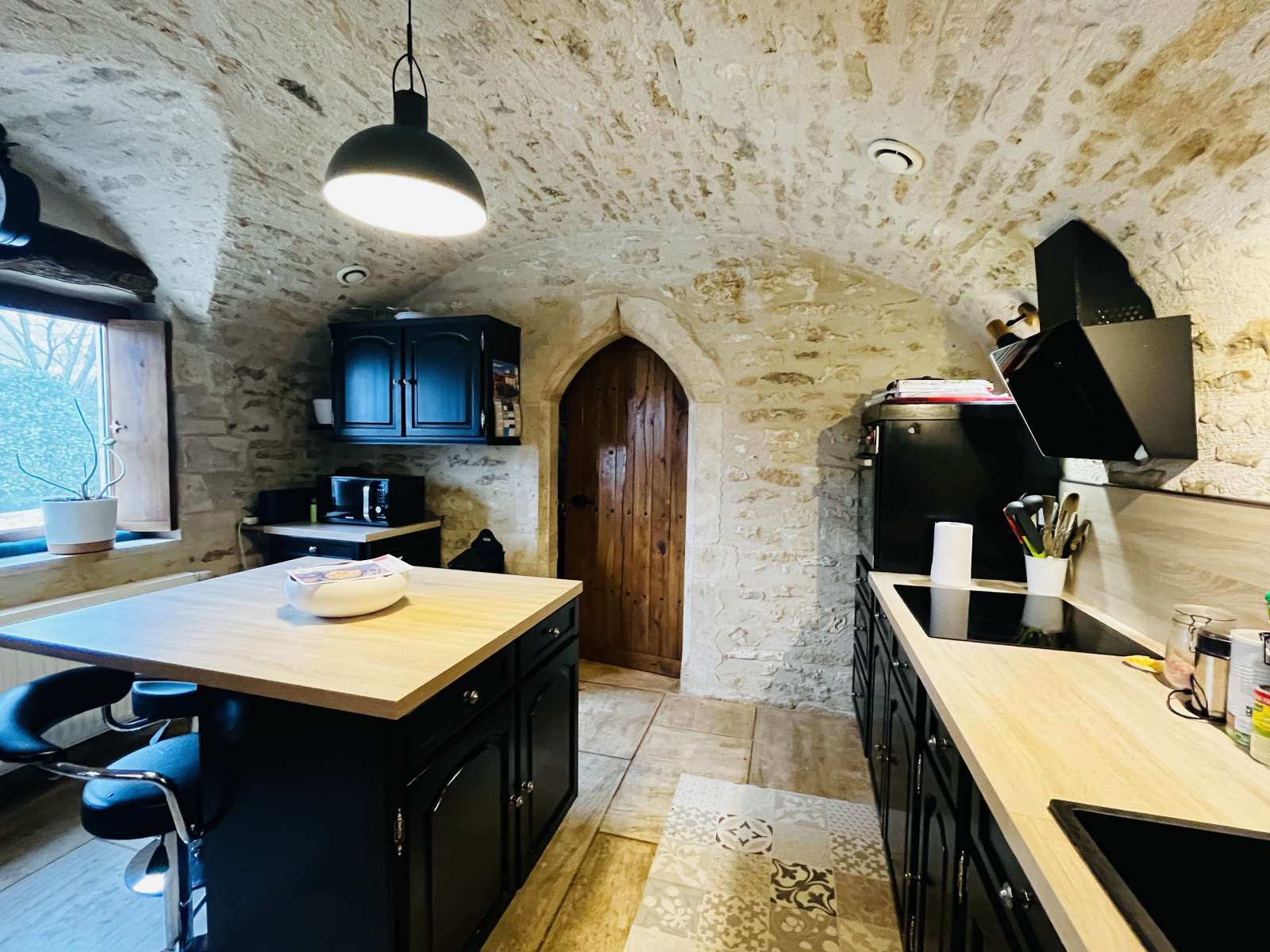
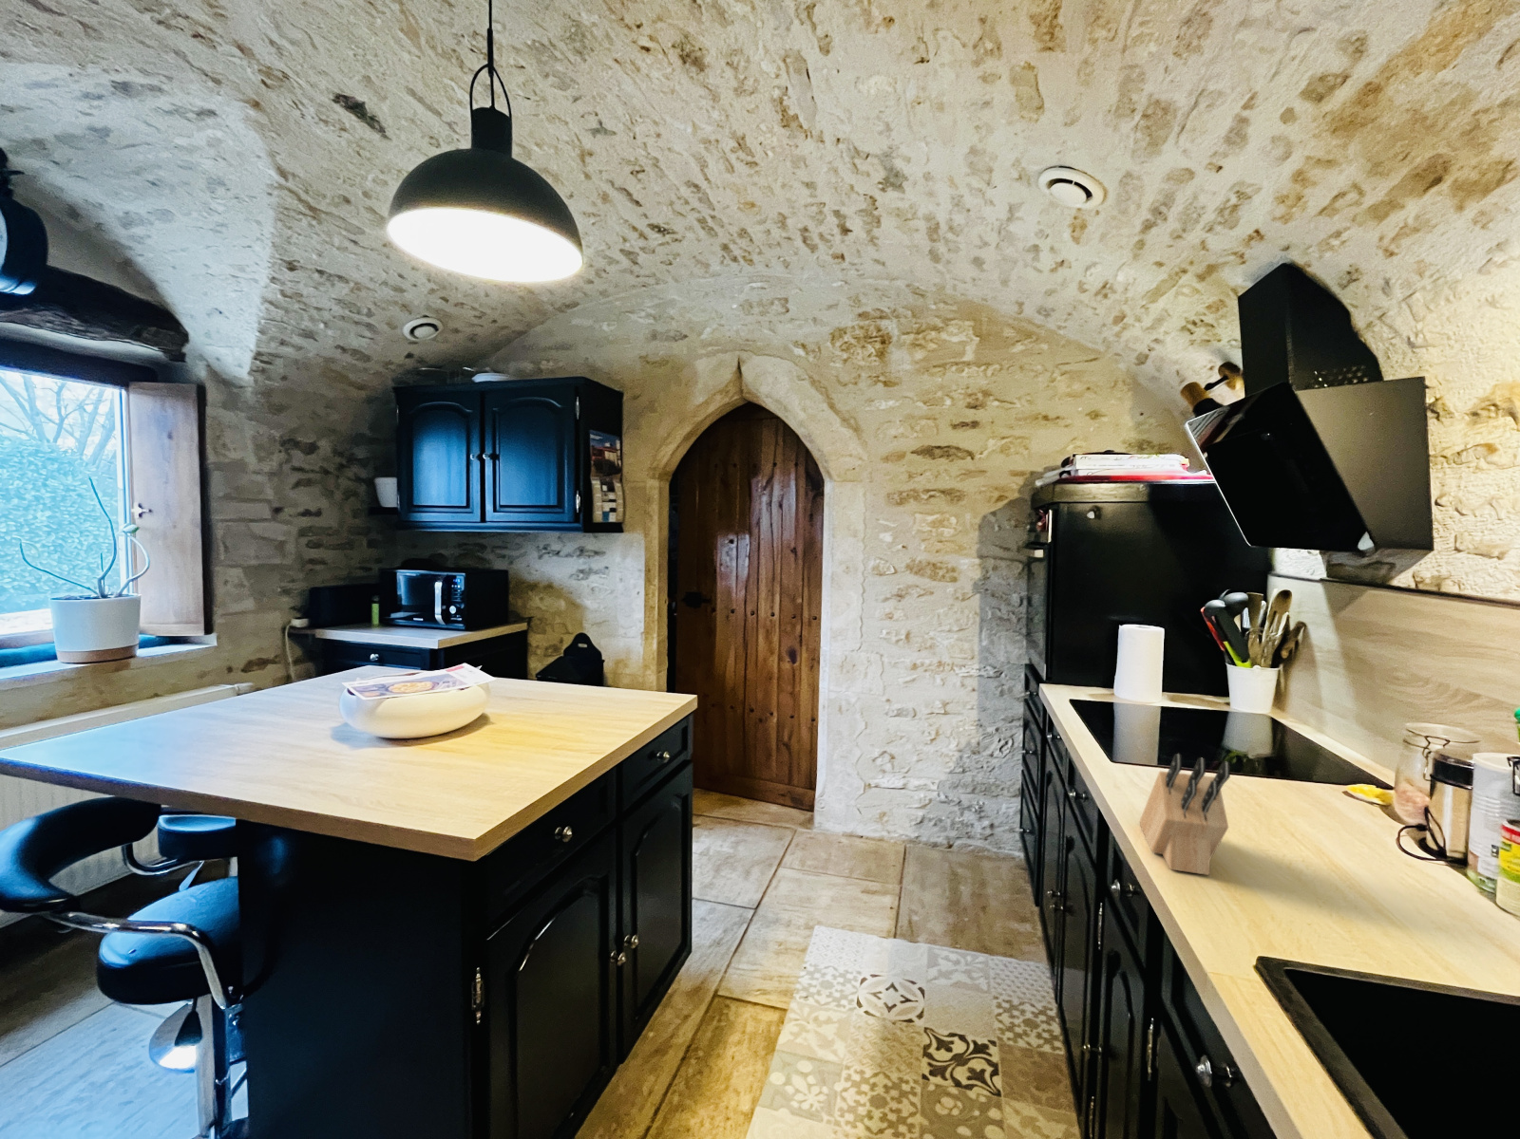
+ knife block [1139,753,1232,876]
